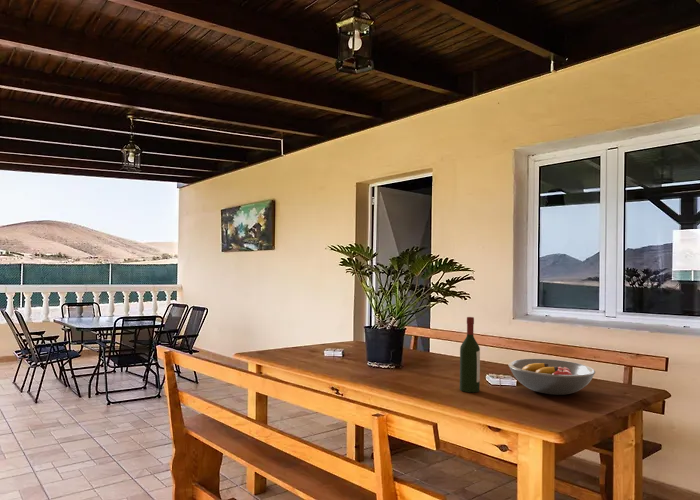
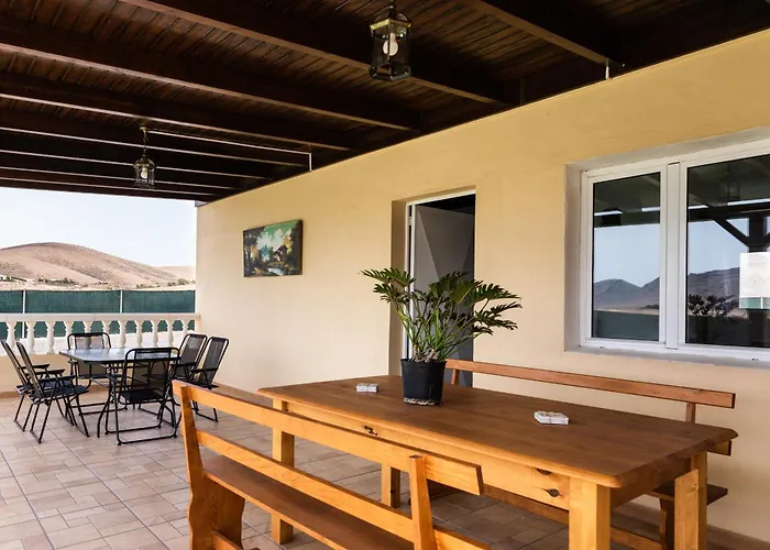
- fruit bowl [508,358,596,396]
- wine bottle [459,316,481,393]
